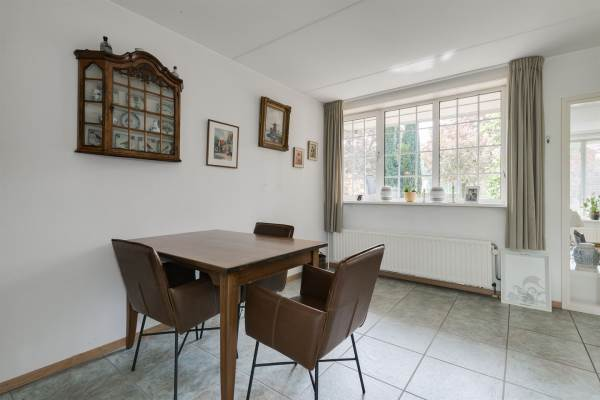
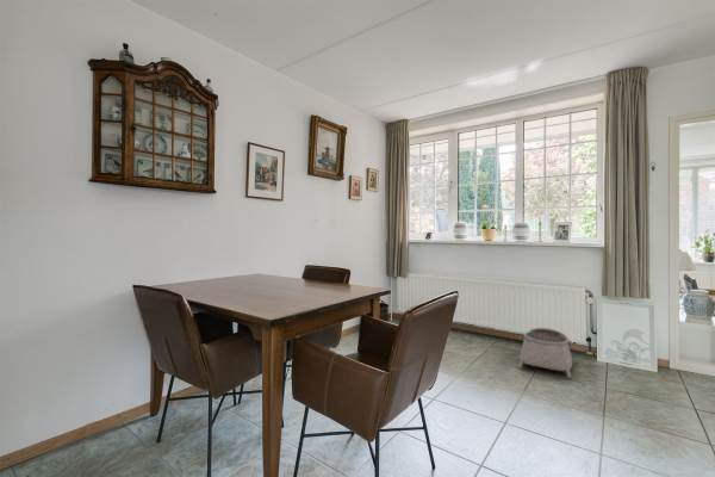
+ basket [517,327,573,378]
